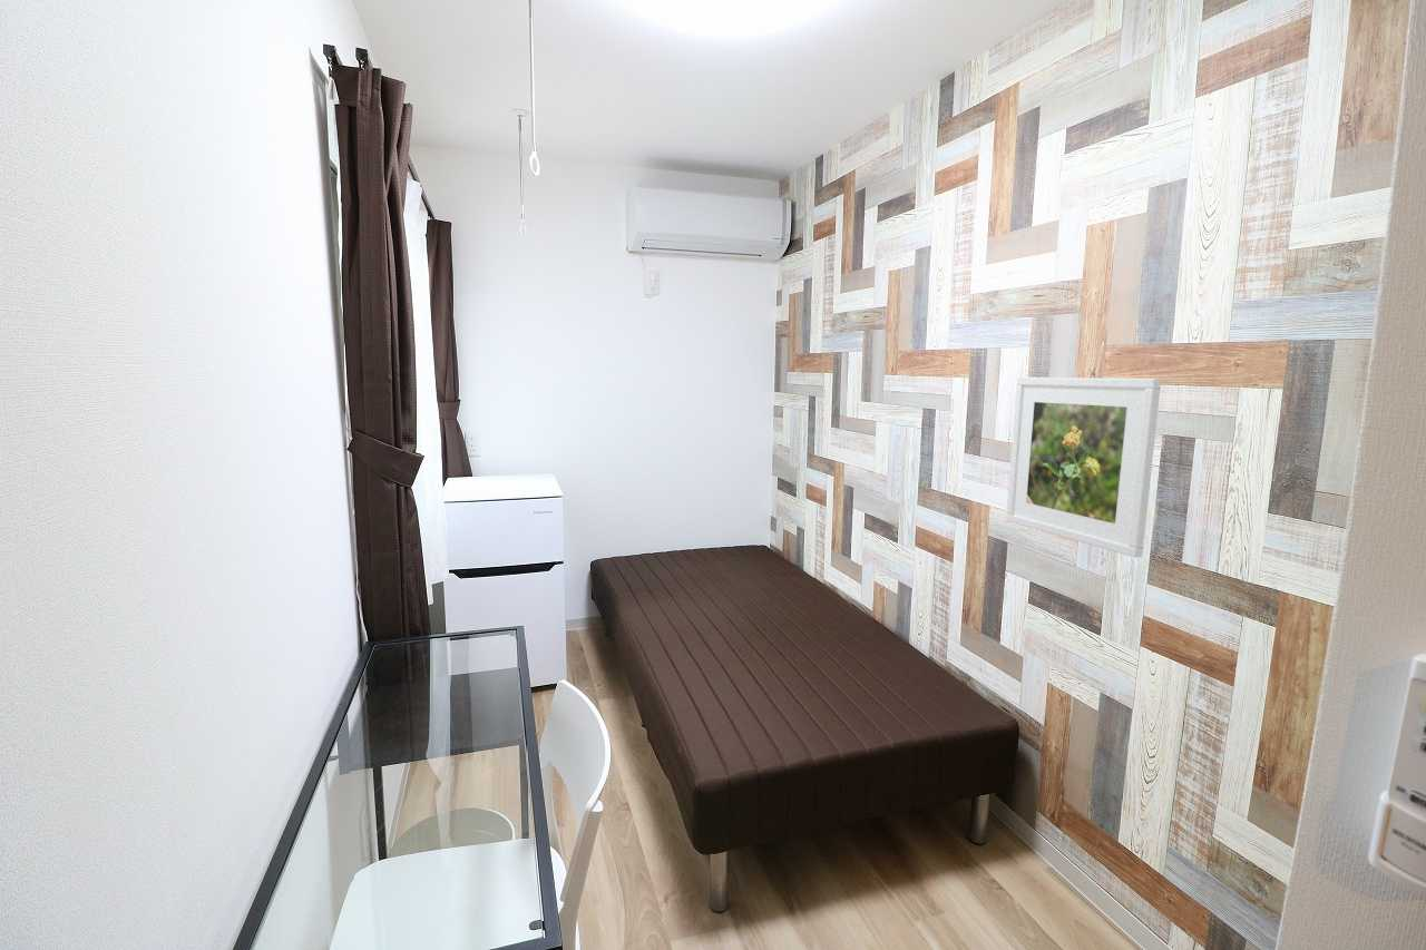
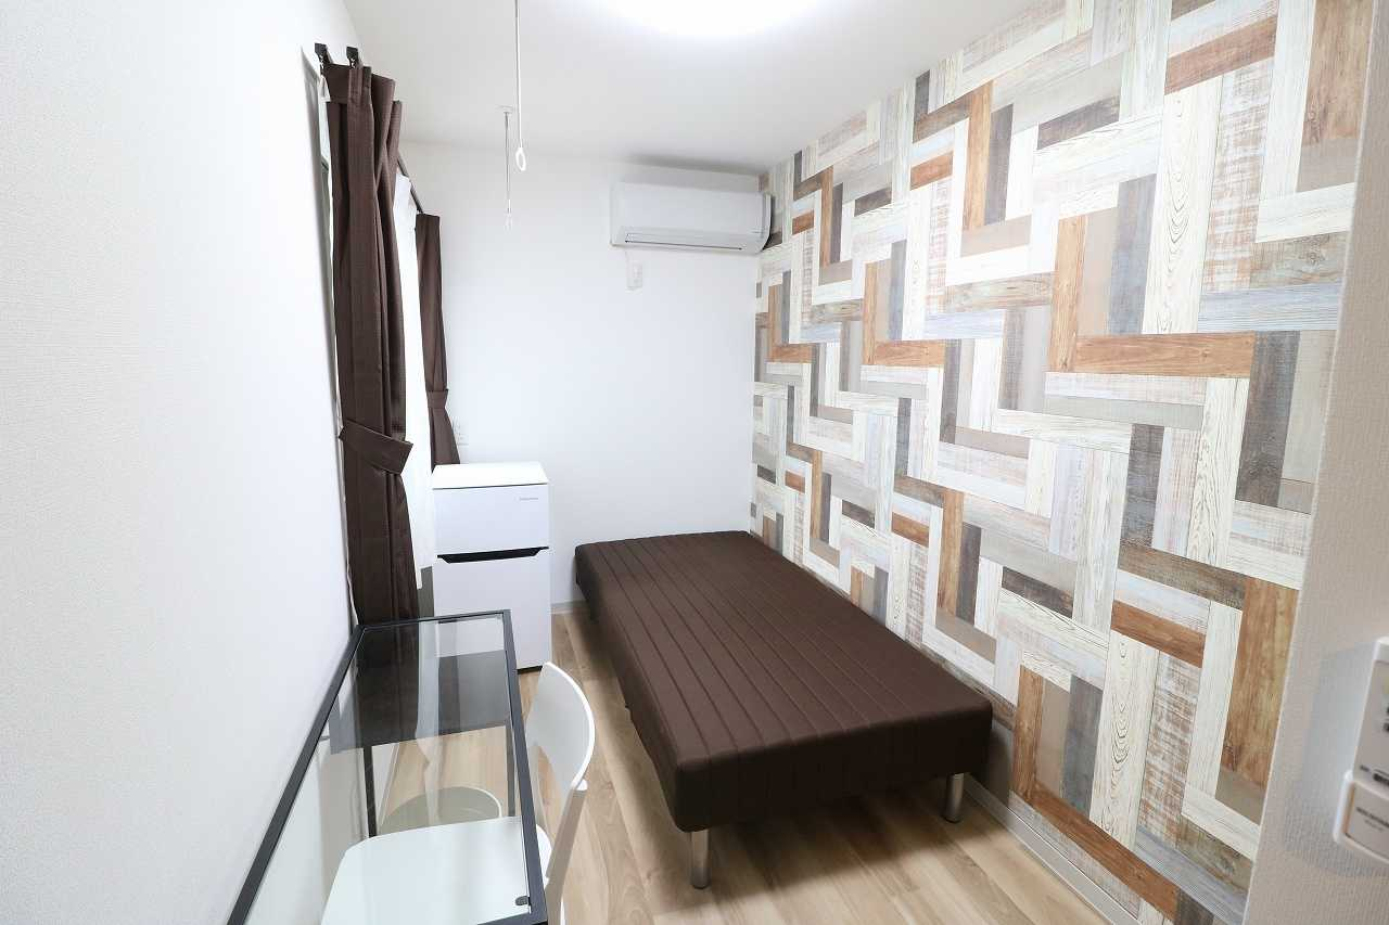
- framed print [1005,376,1162,559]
